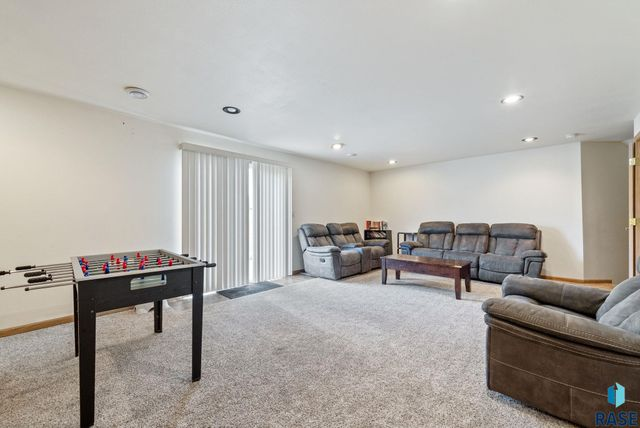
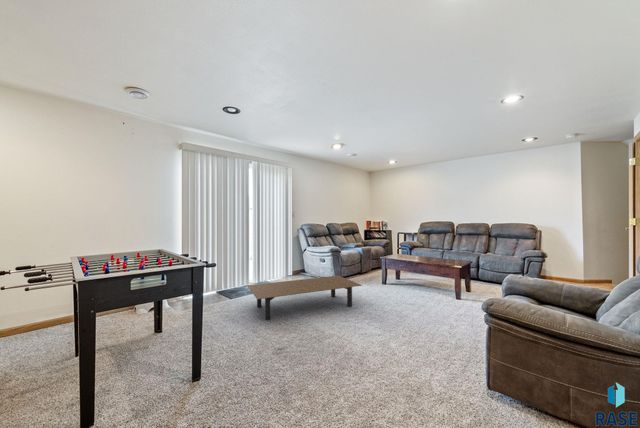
+ coffee table [246,275,363,321]
